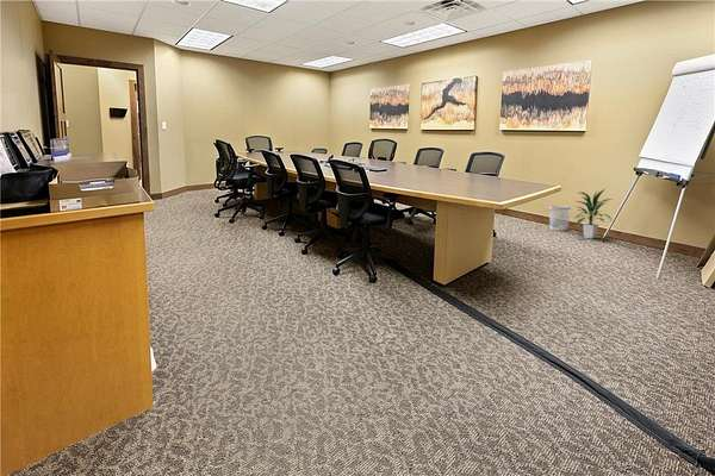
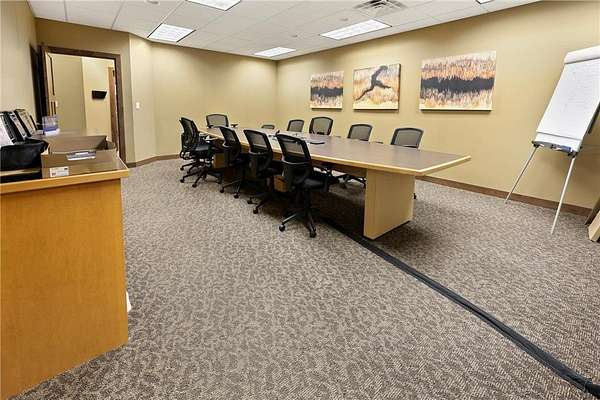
- wastebasket [548,205,572,232]
- indoor plant [574,188,616,239]
